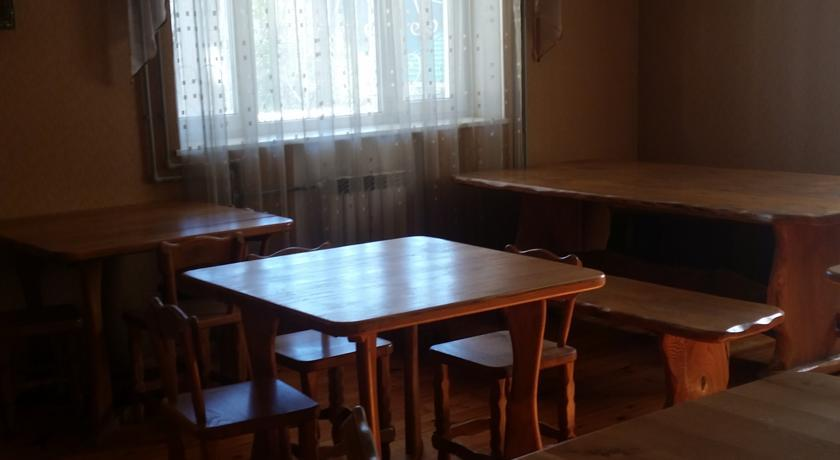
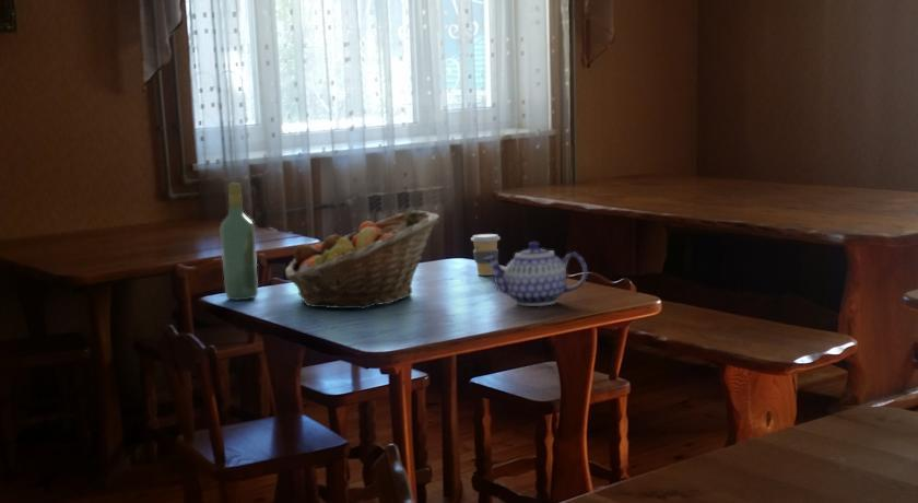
+ fruit basket [284,210,440,309]
+ coffee cup [470,233,502,277]
+ wine bottle [219,182,259,301]
+ teapot [483,241,588,307]
